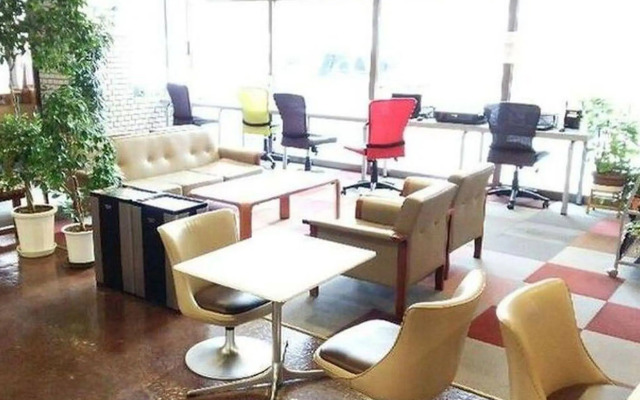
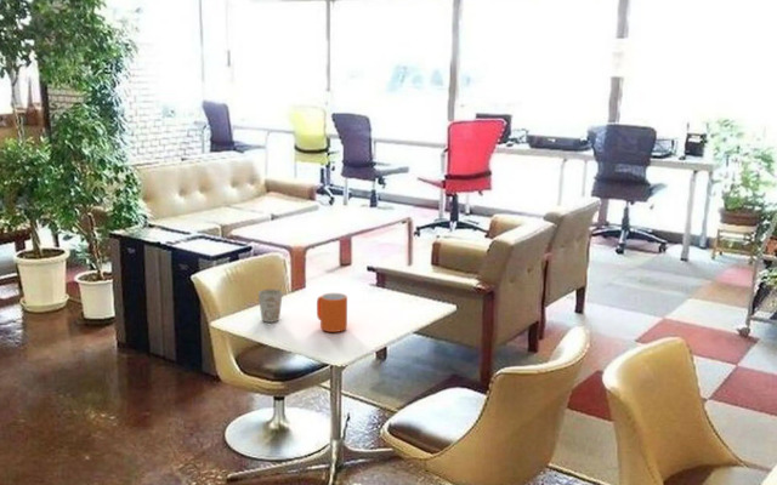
+ mug [257,289,284,324]
+ mug [316,292,348,333]
